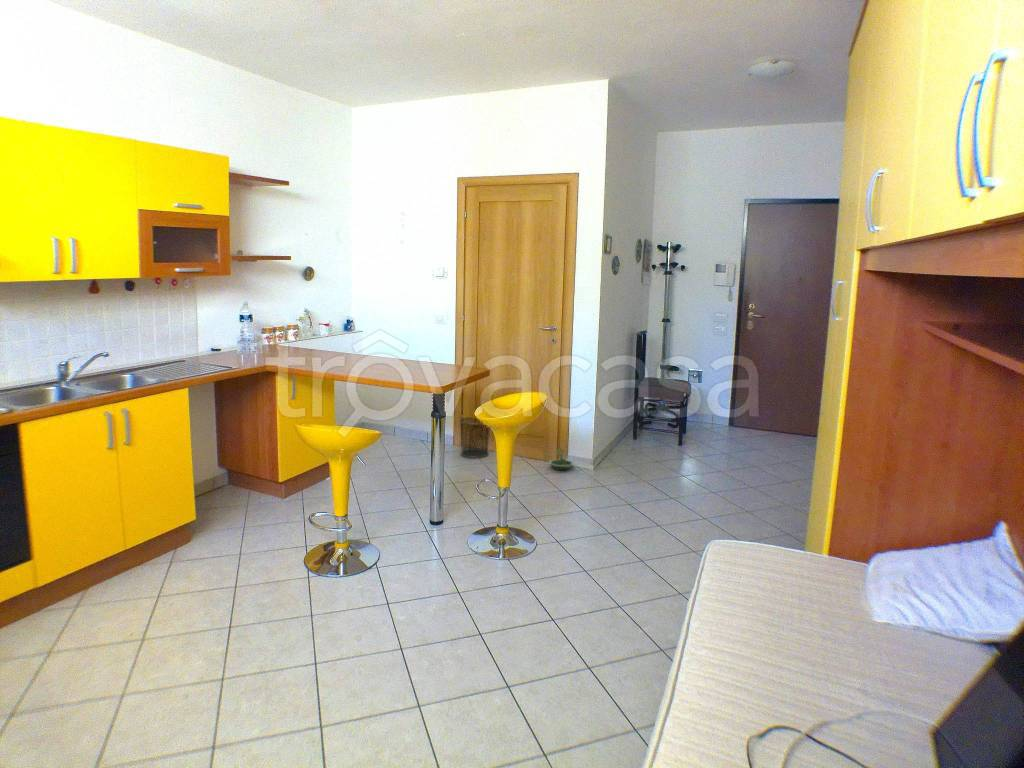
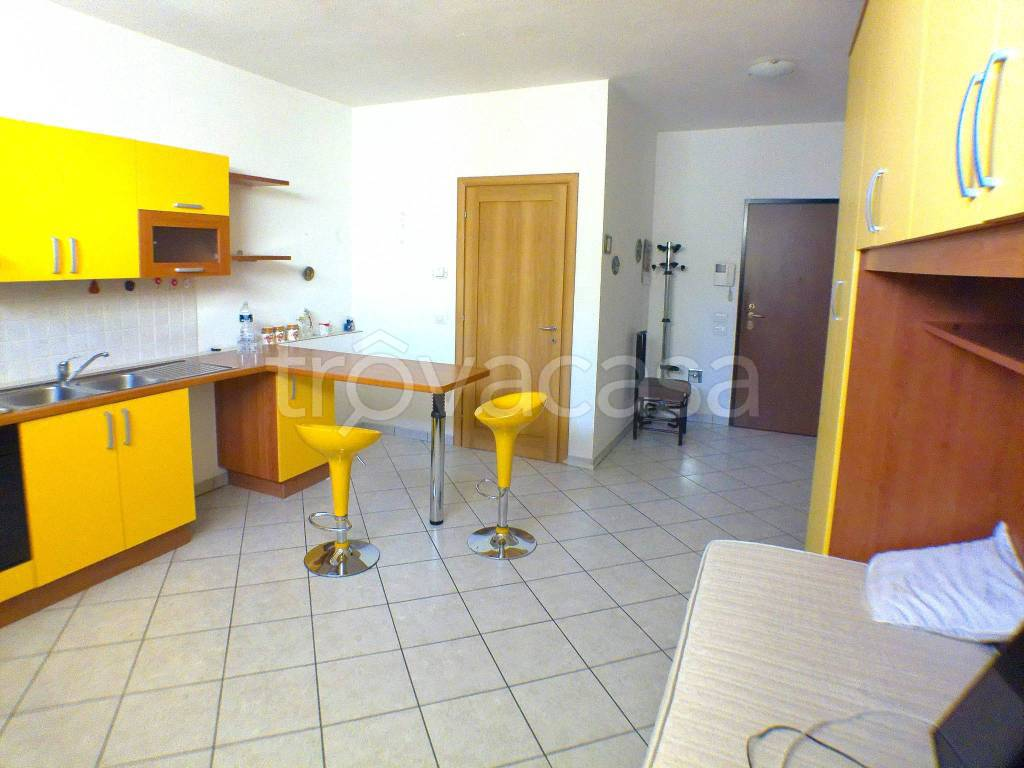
- waste bin [458,416,491,459]
- terrarium [548,444,575,471]
